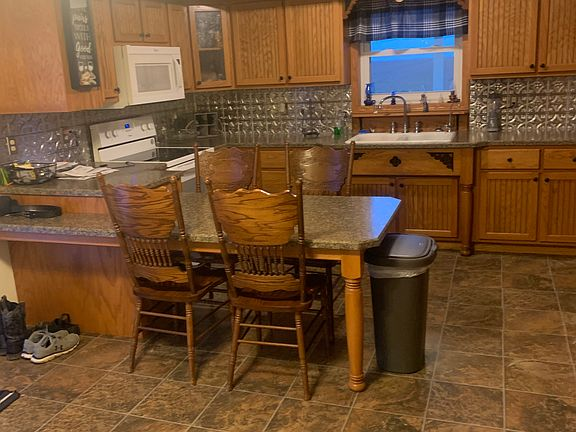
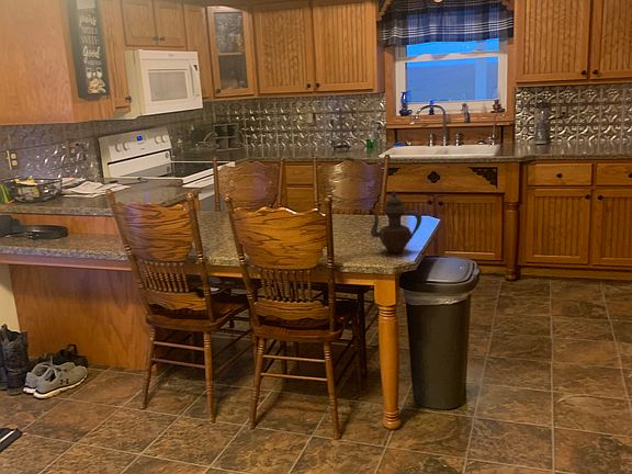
+ teapot [369,189,422,255]
